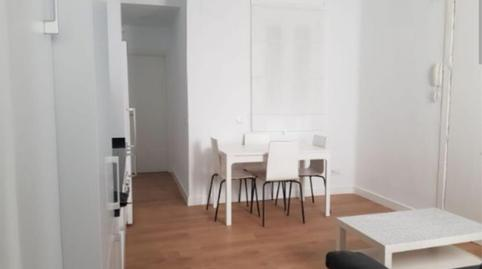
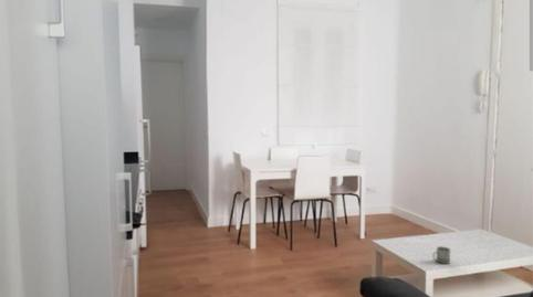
+ cup [431,245,451,265]
